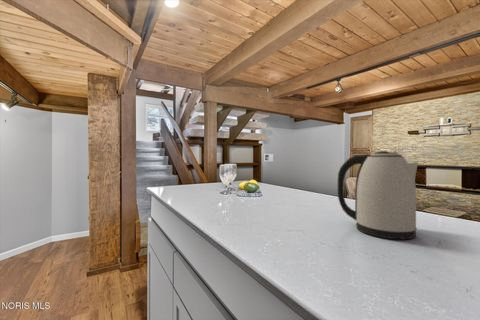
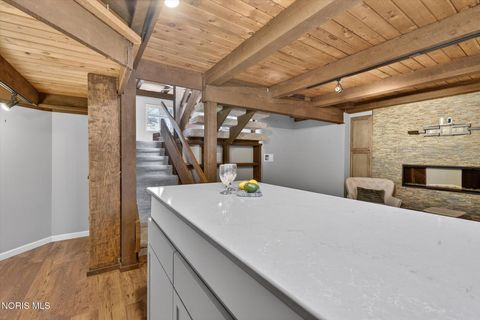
- kettle [337,150,419,241]
